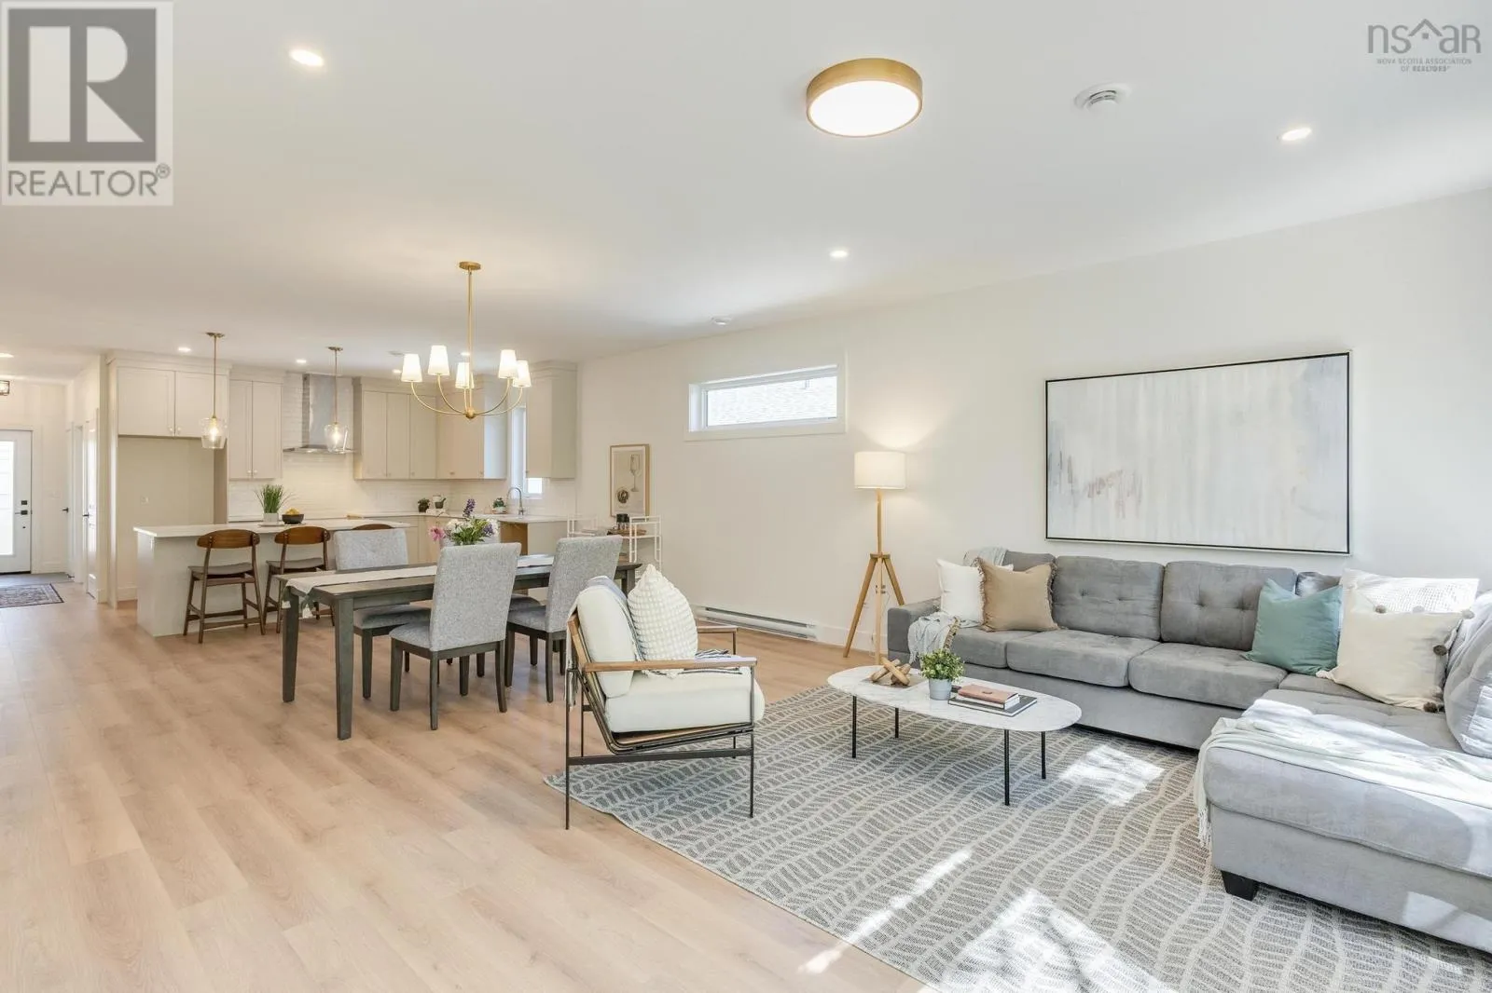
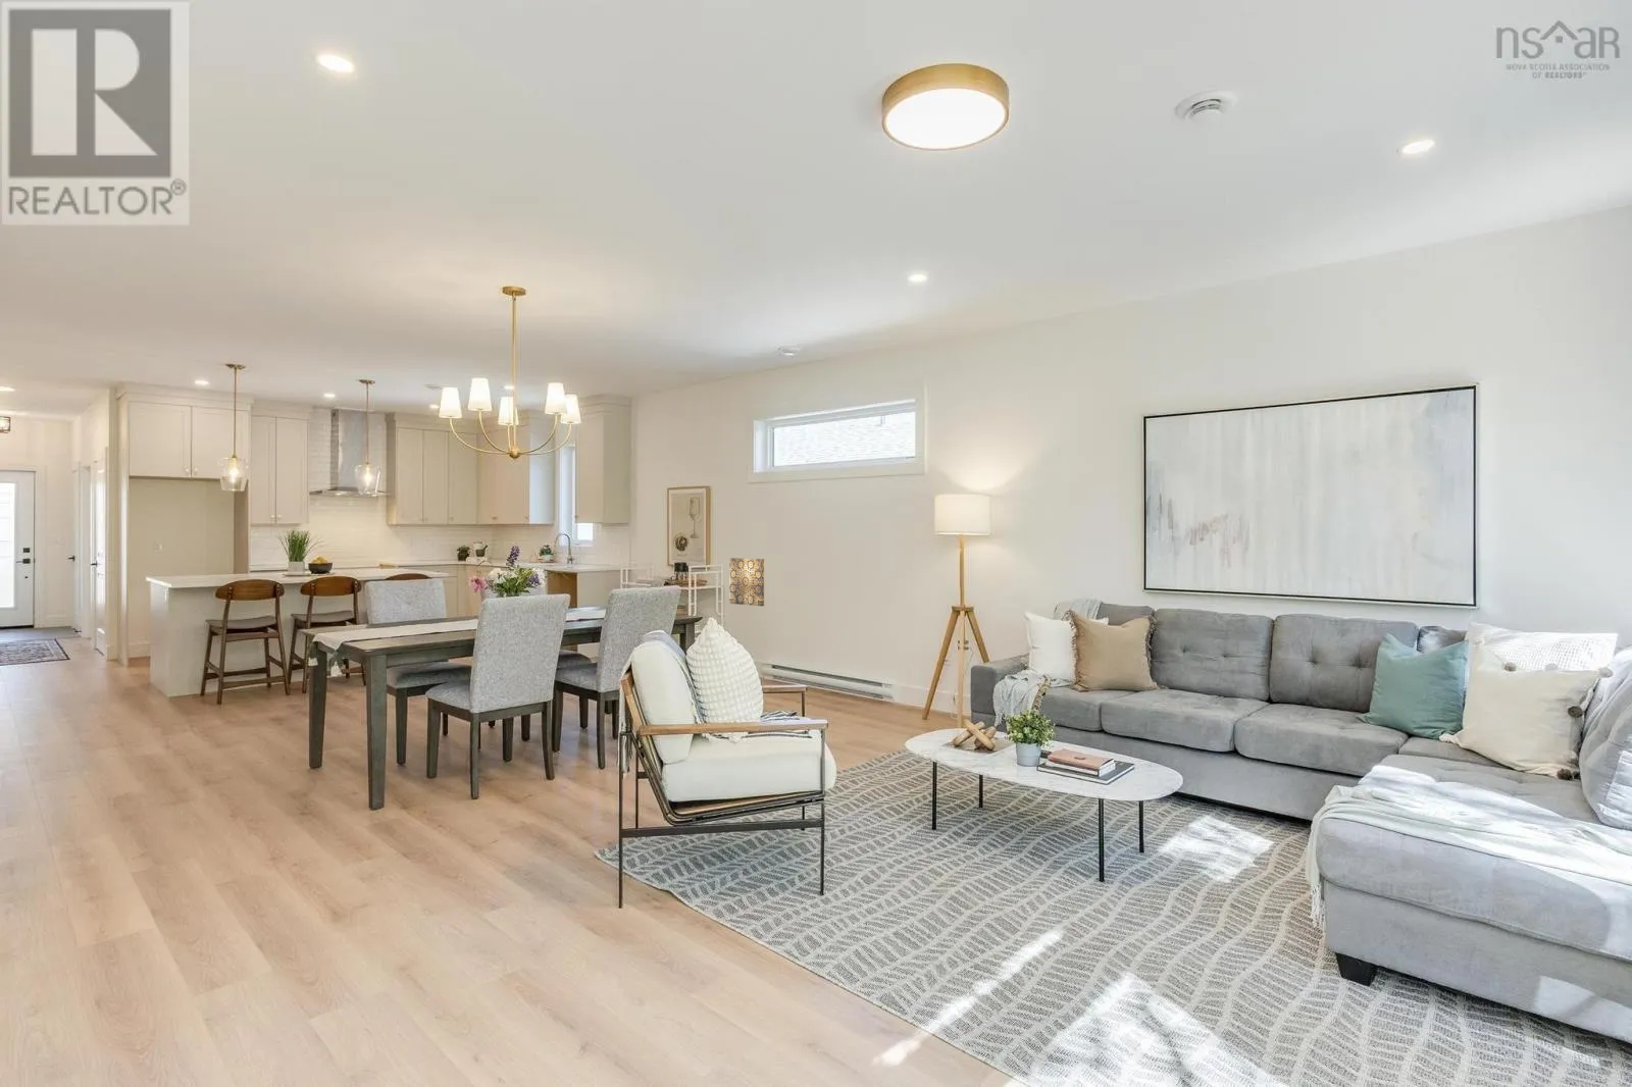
+ wall art [728,557,766,608]
